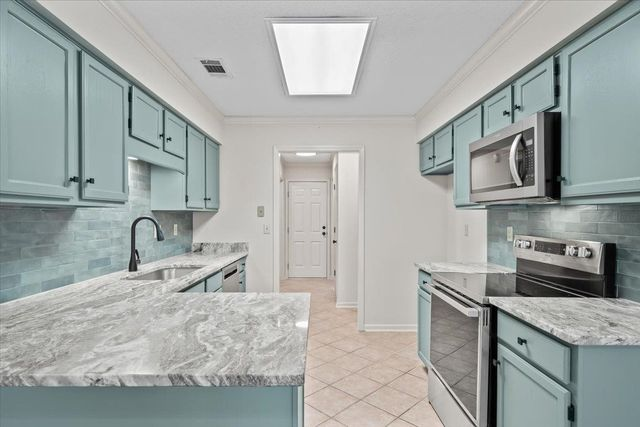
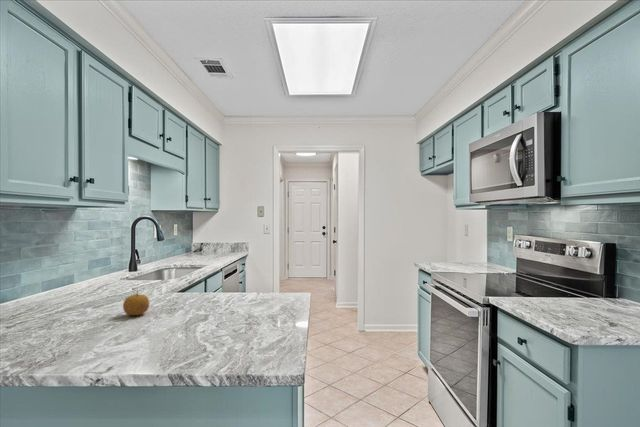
+ fruit [122,290,150,316]
